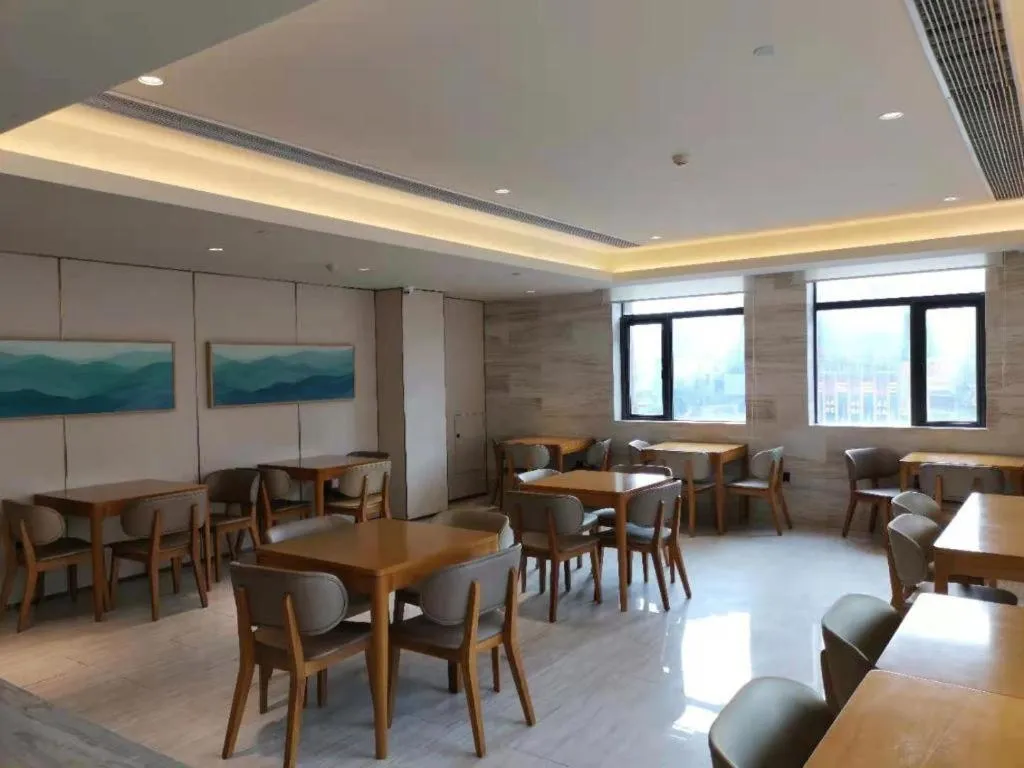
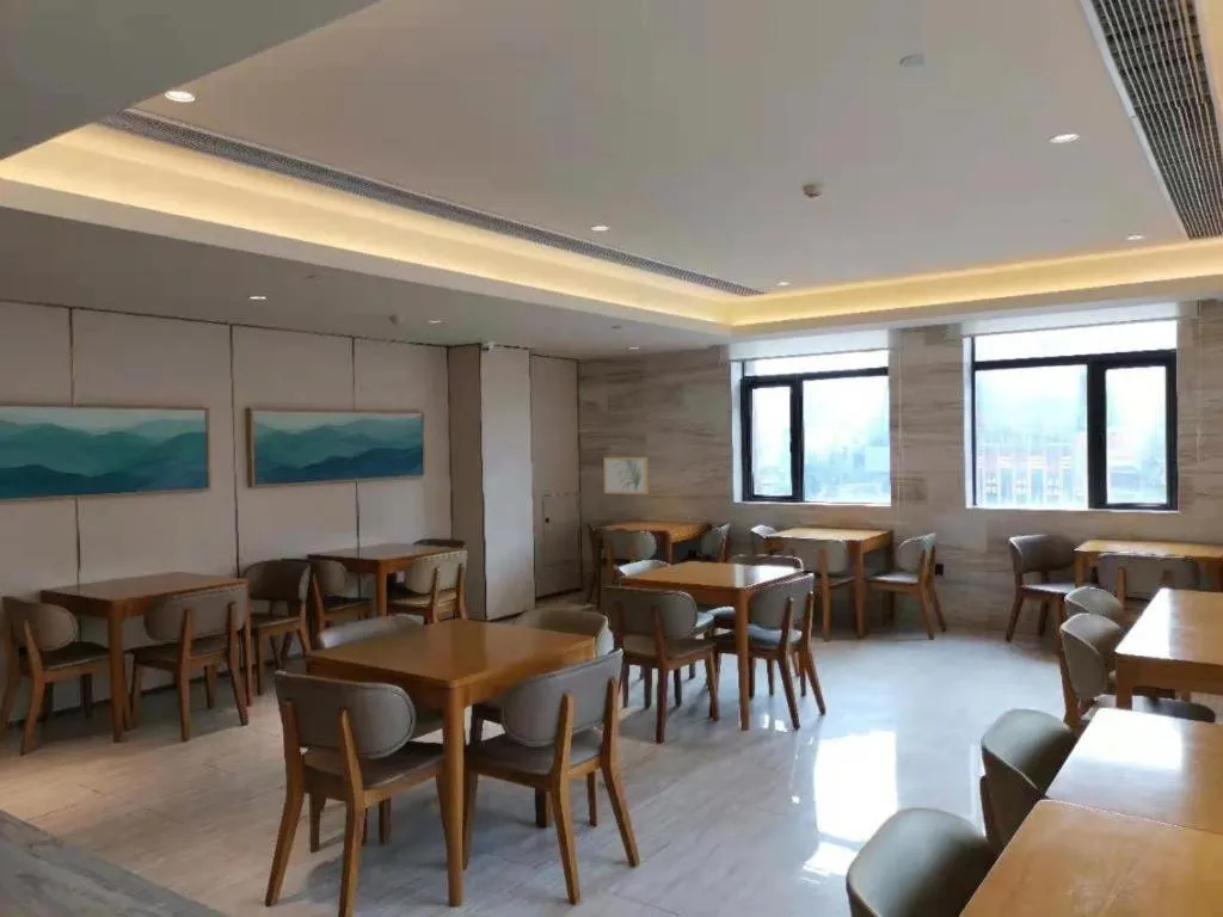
+ wall art [603,456,650,496]
